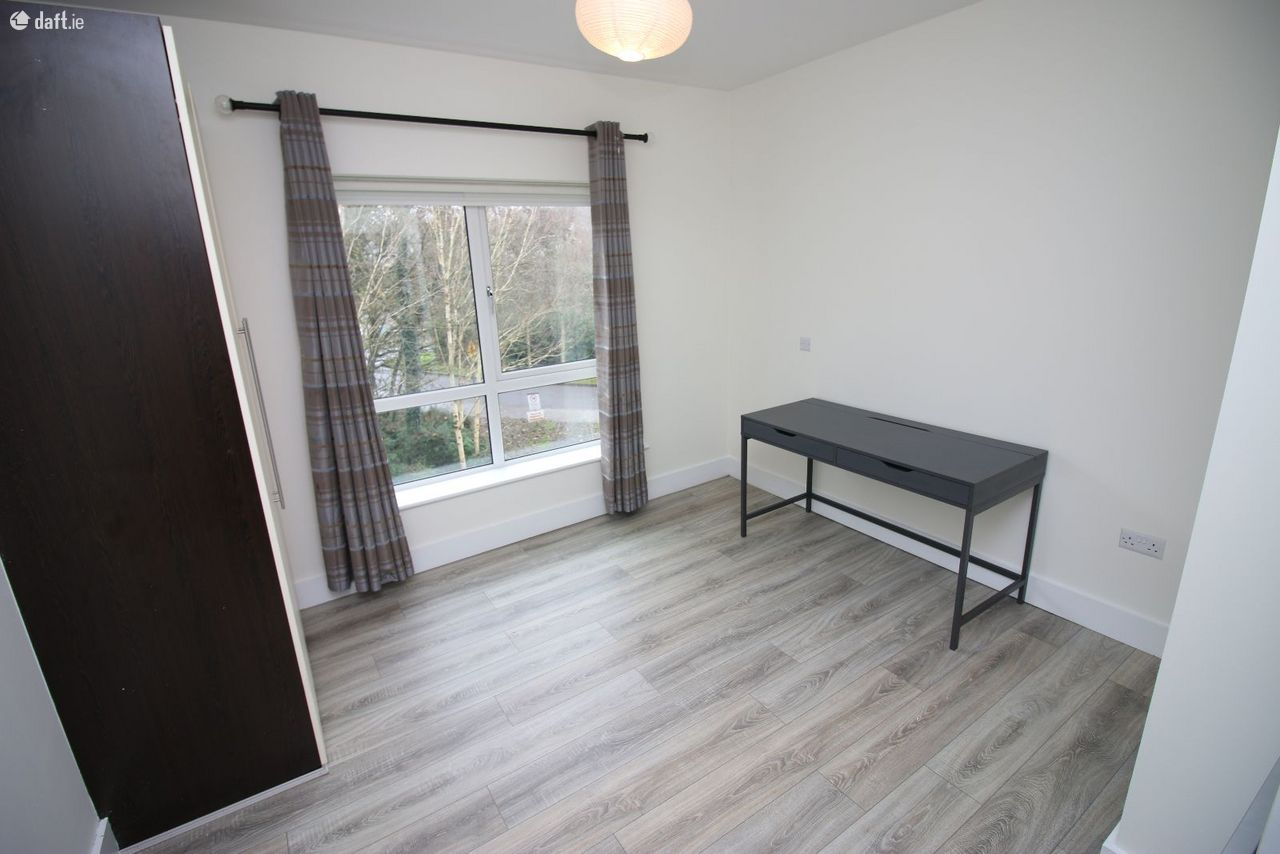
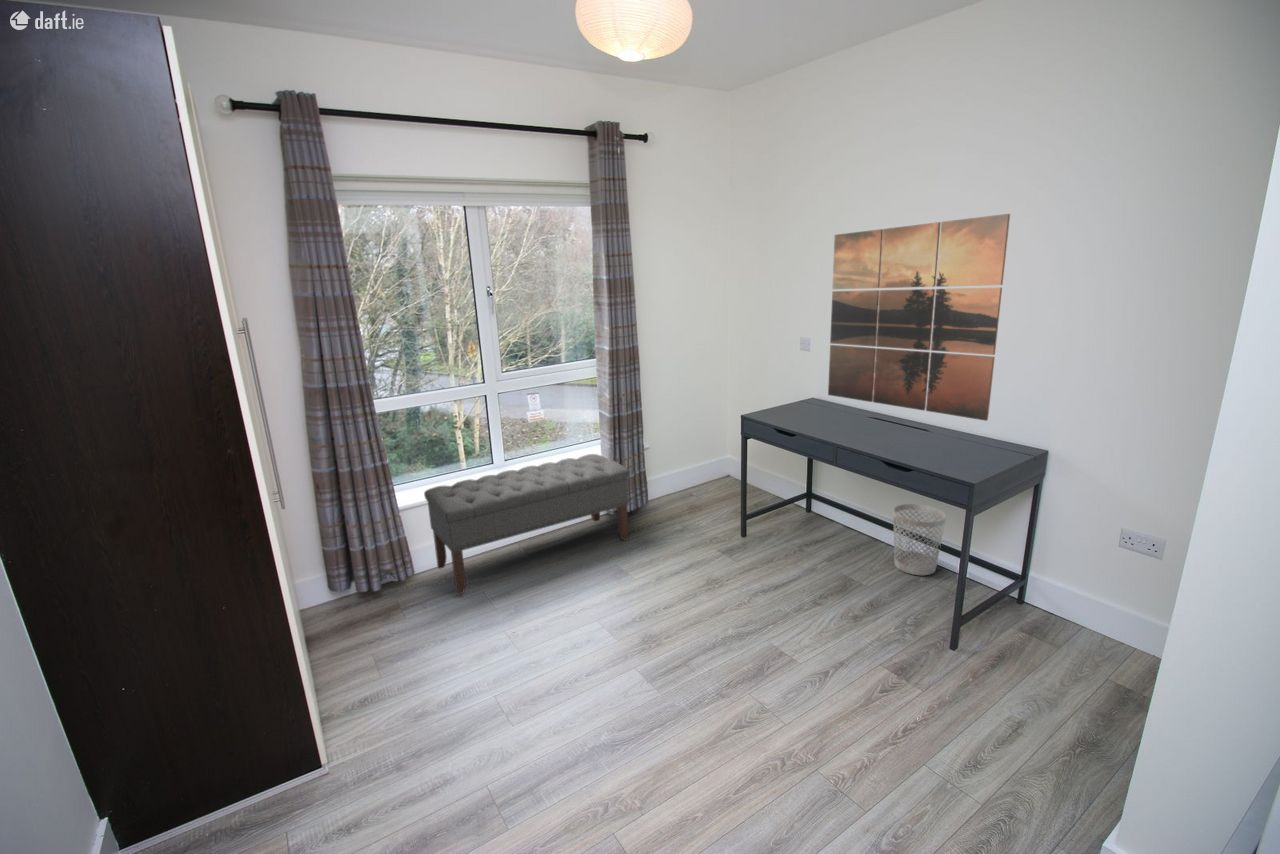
+ wastebasket [892,503,947,576]
+ bench [423,453,631,596]
+ wall art [827,213,1011,422]
